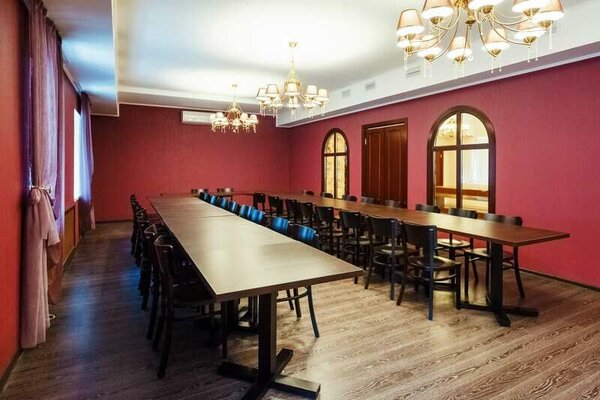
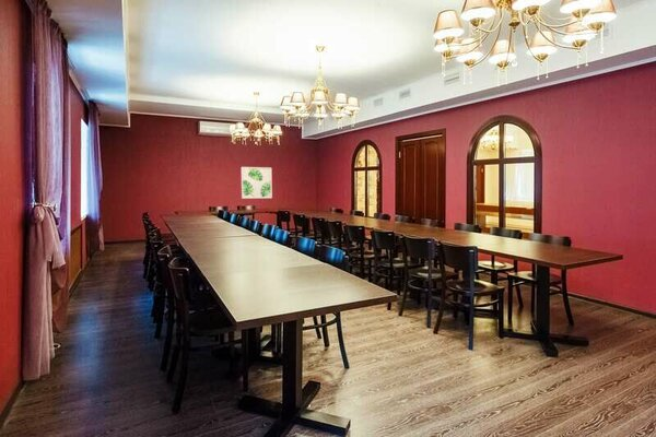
+ wall art [241,166,273,200]
